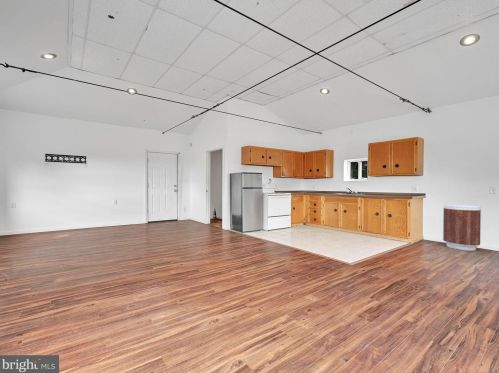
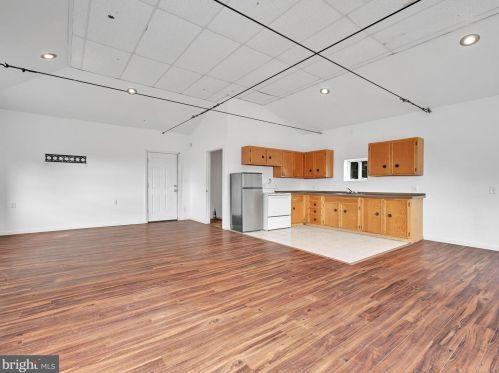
- trash can [442,204,482,252]
